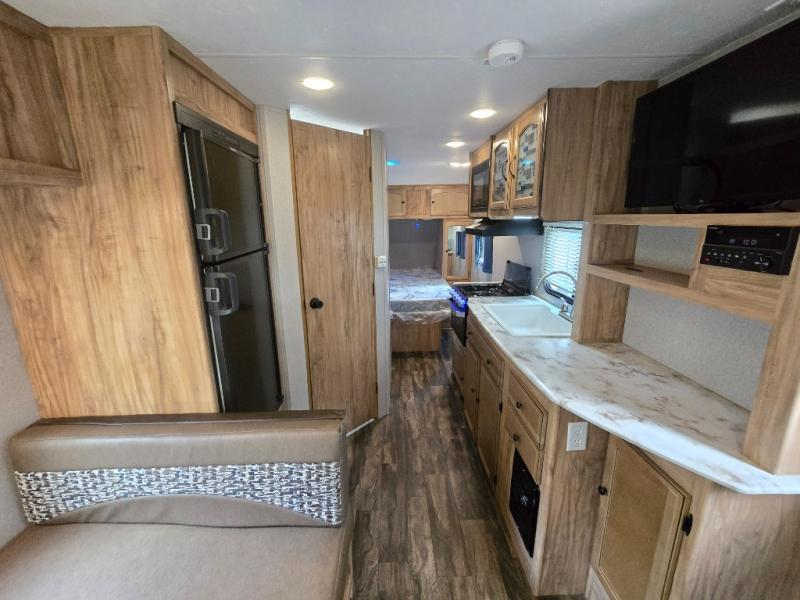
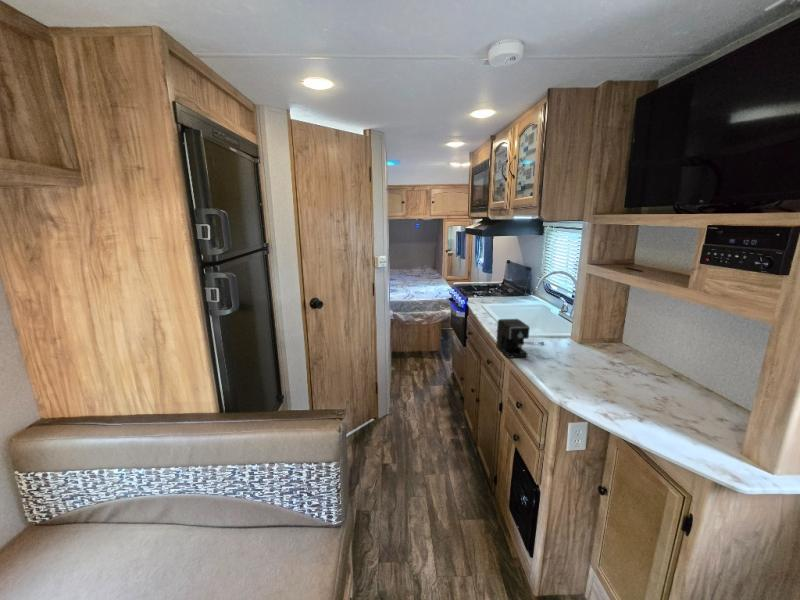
+ coffee maker [495,318,545,359]
